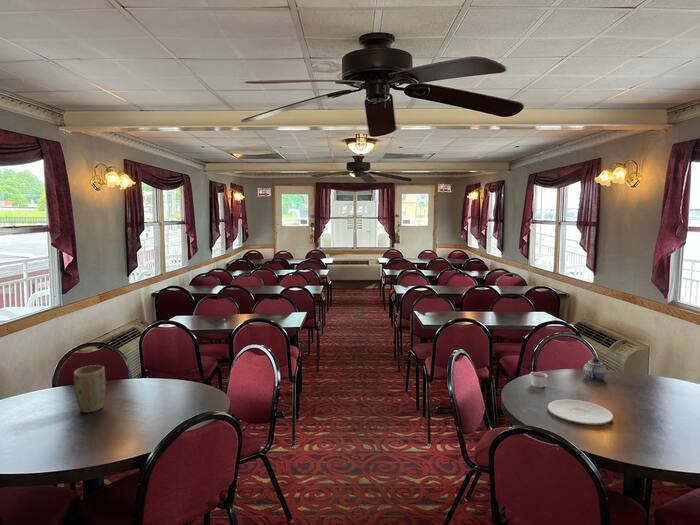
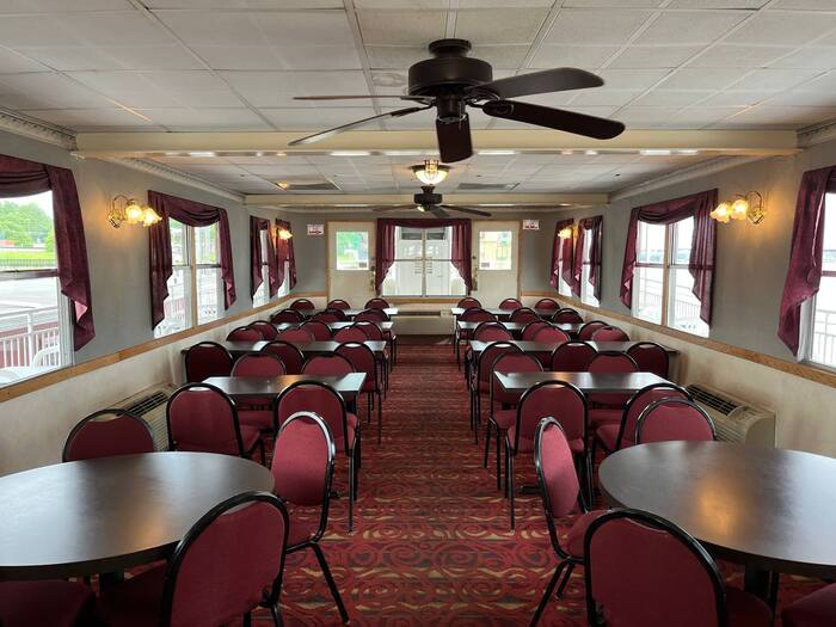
- teapot [583,357,607,382]
- plate [547,399,614,426]
- candle [529,371,549,389]
- plant pot [73,364,106,414]
